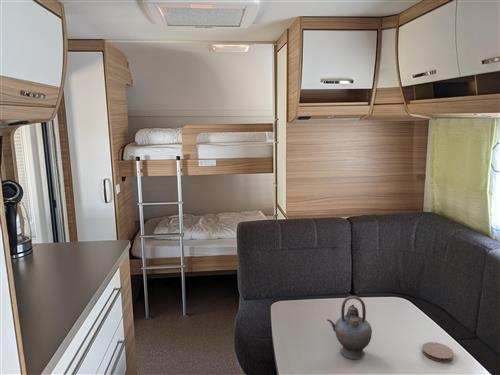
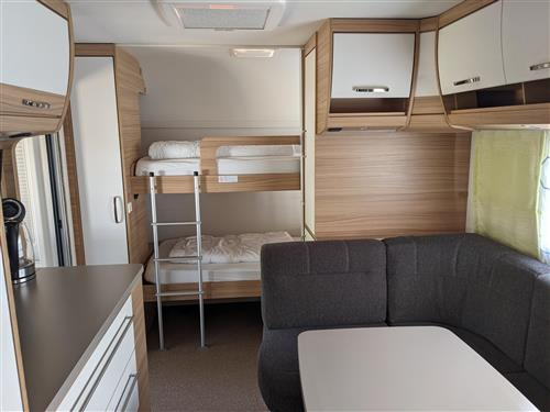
- teapot [326,295,373,360]
- coaster [421,341,455,363]
